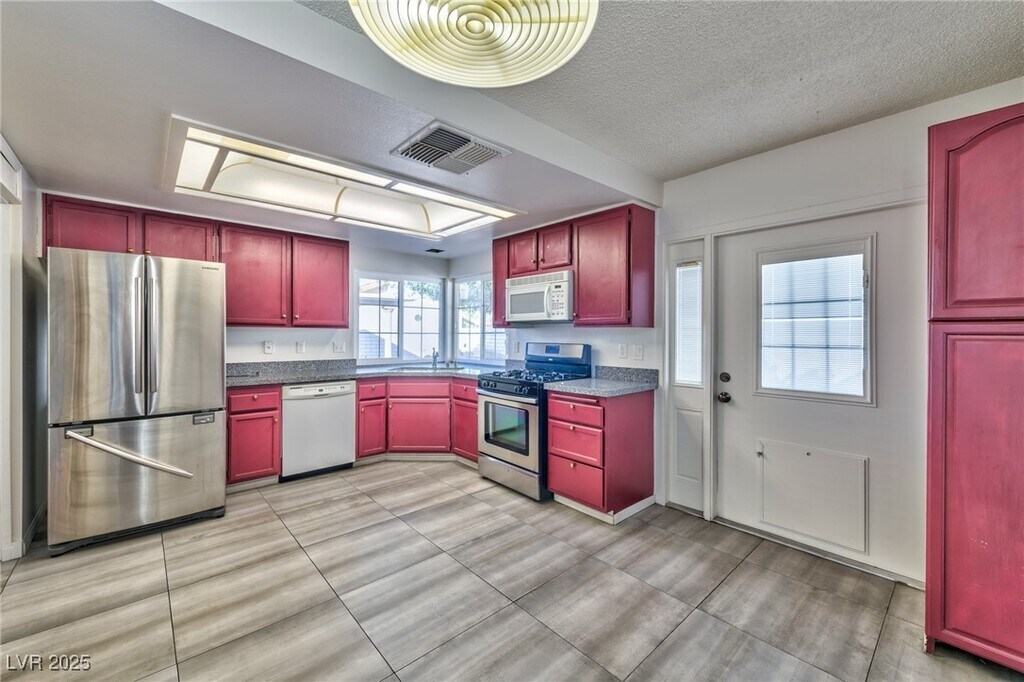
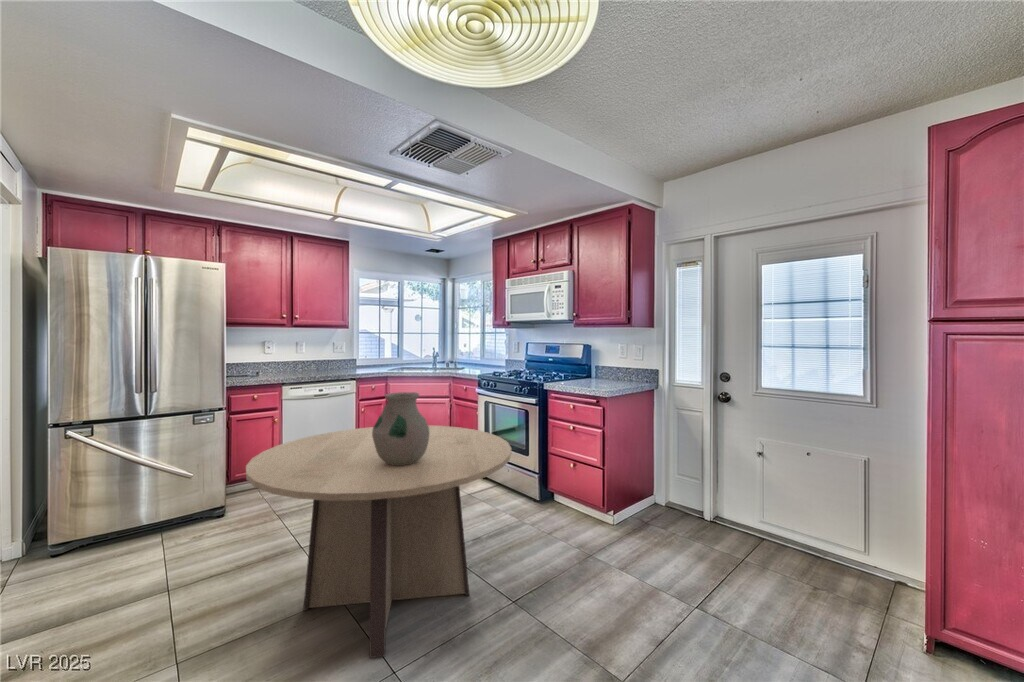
+ dining table [245,424,512,659]
+ vase [372,391,429,465]
